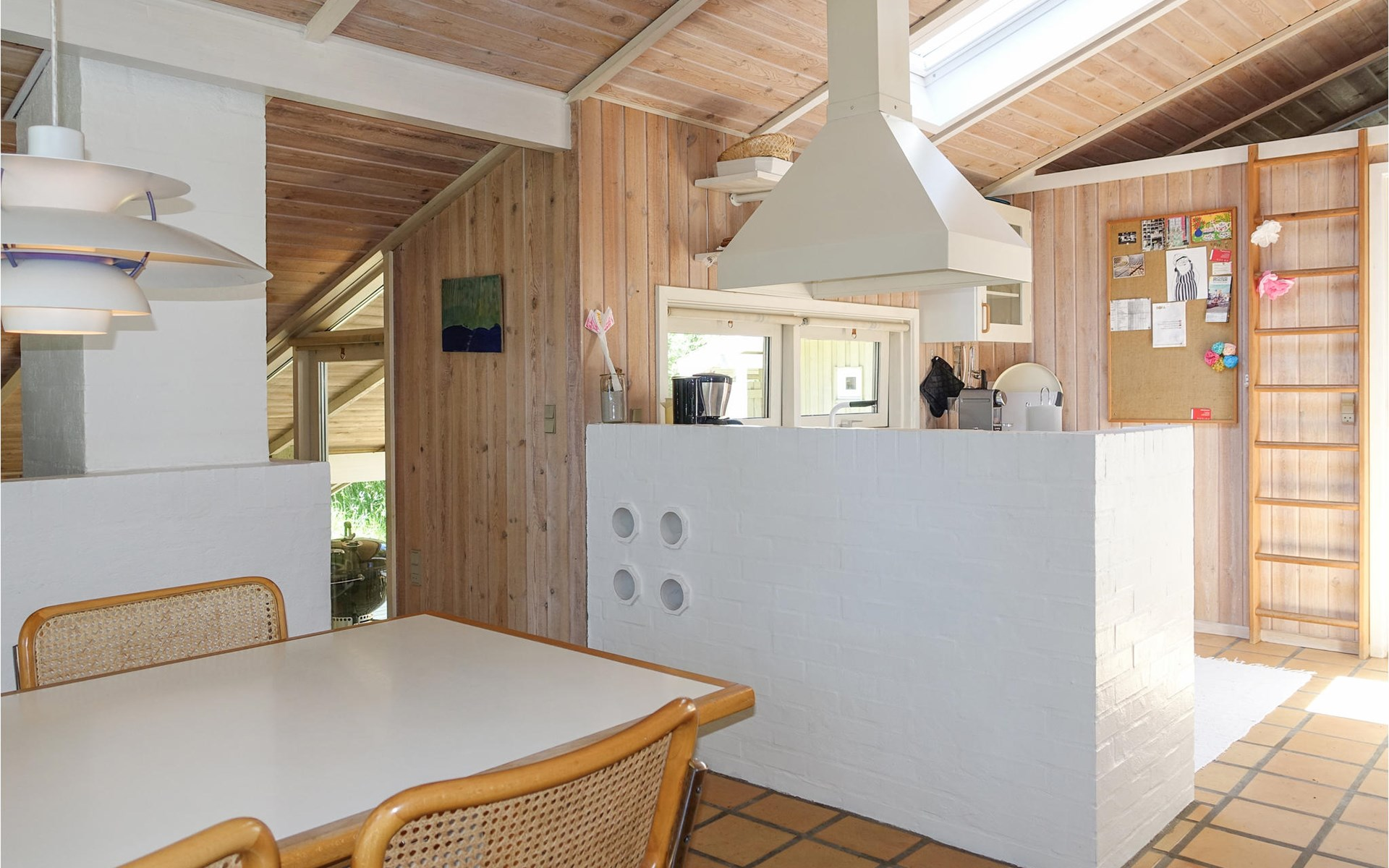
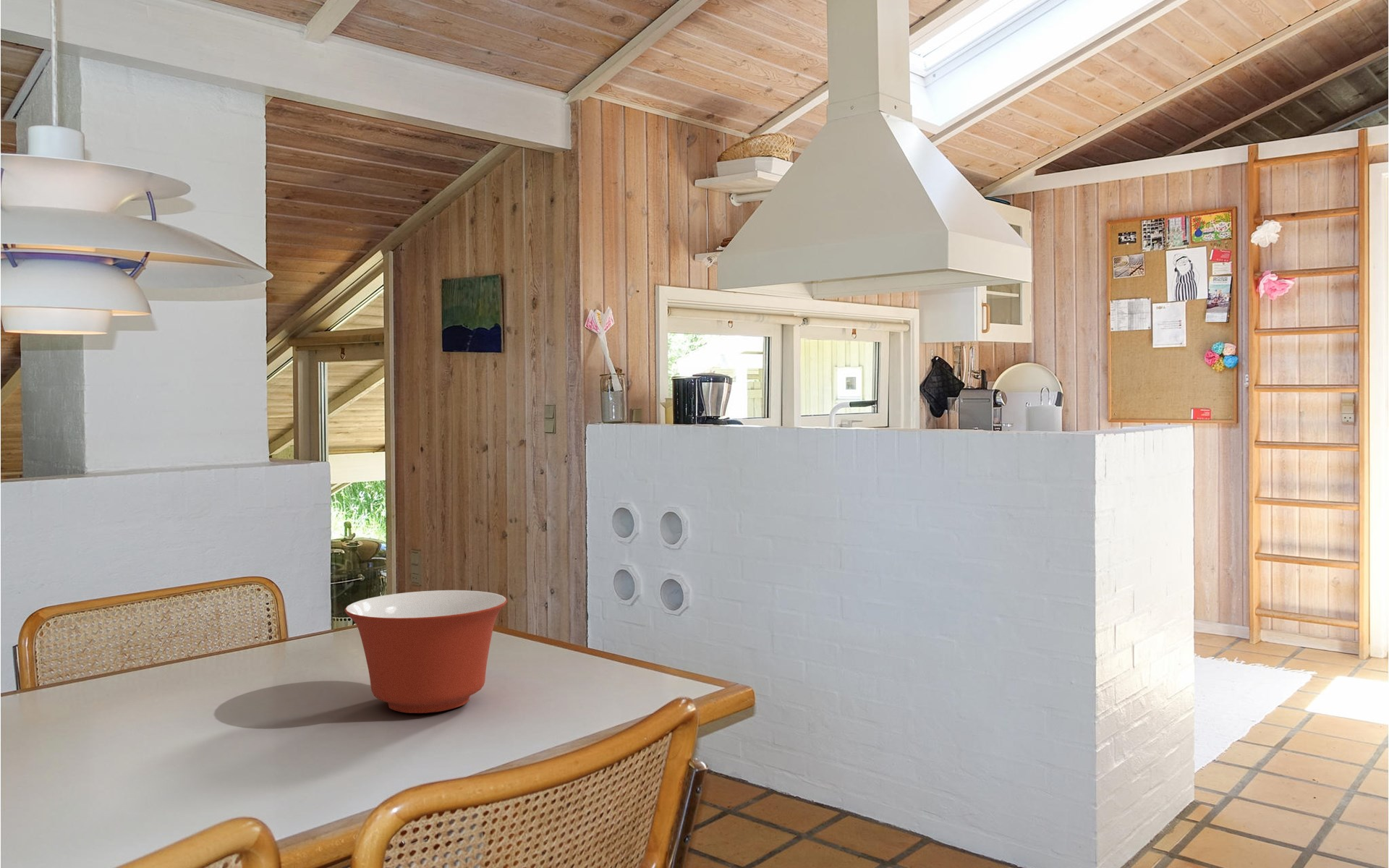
+ mixing bowl [344,590,508,714]
